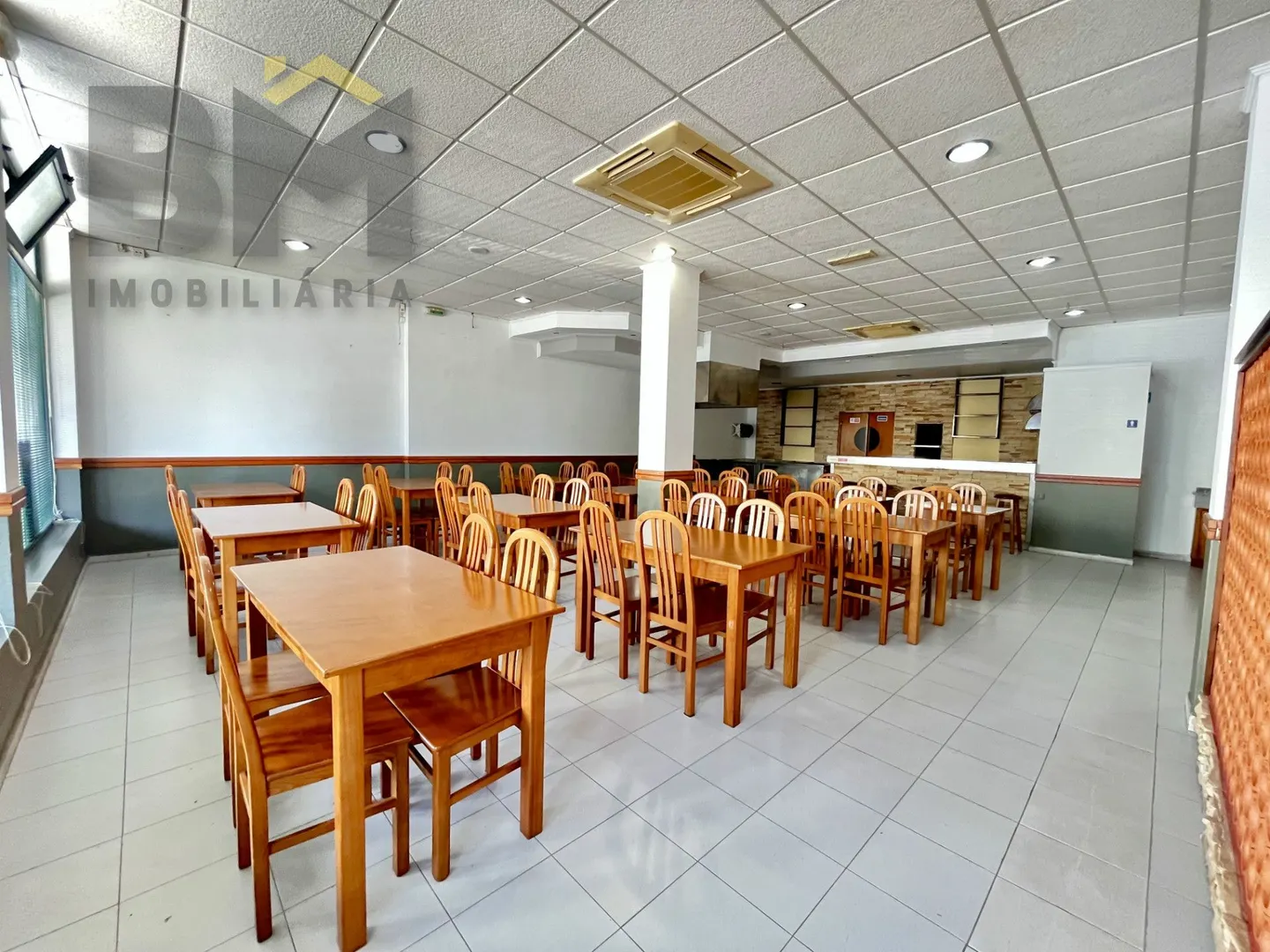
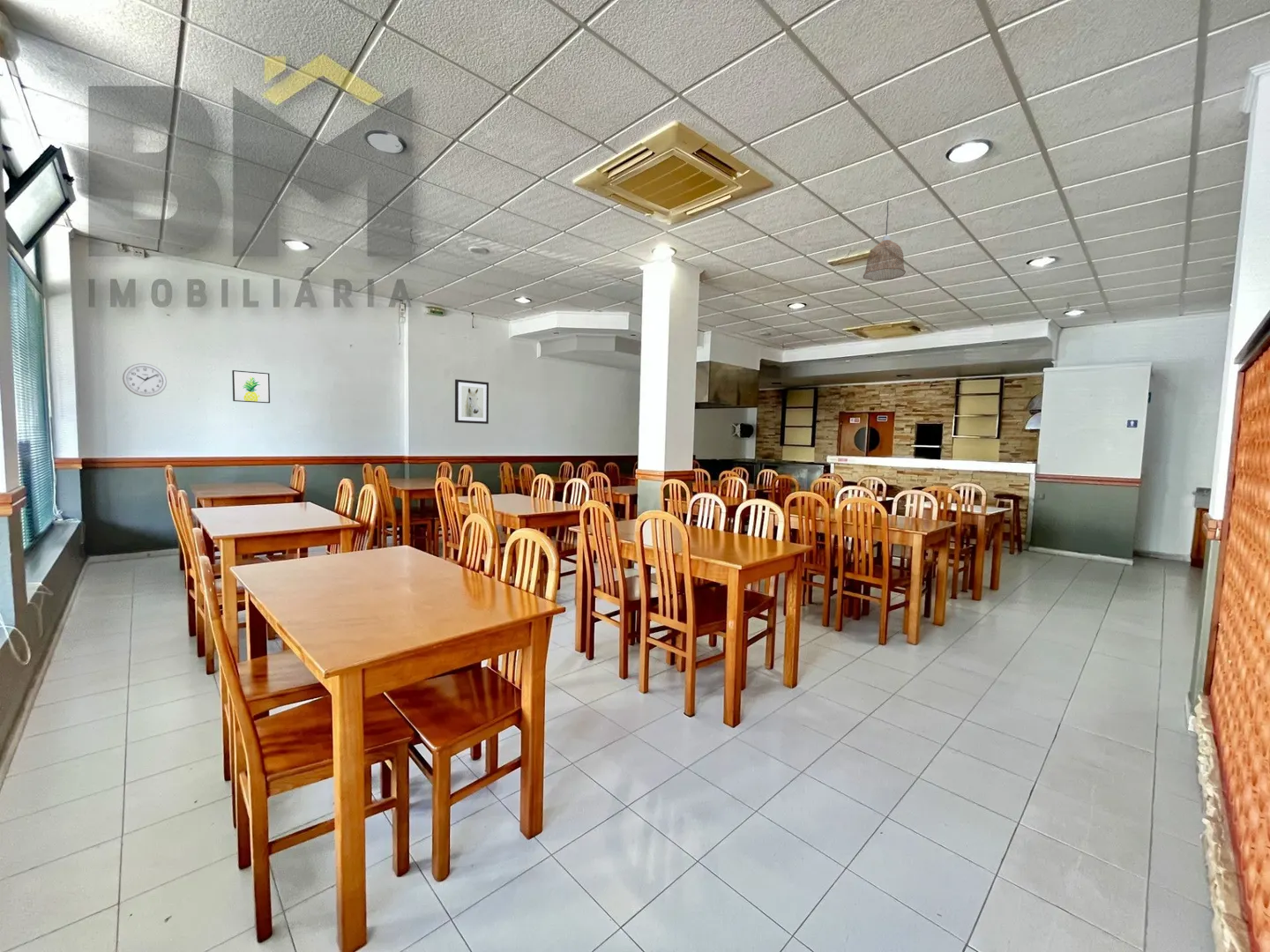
+ wall art [454,378,489,425]
+ wall art [231,369,271,404]
+ wall clock [122,362,168,398]
+ pendant lamp [863,199,907,282]
